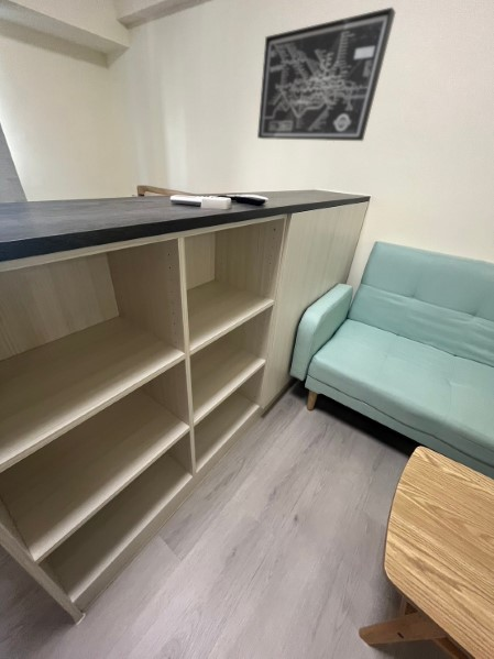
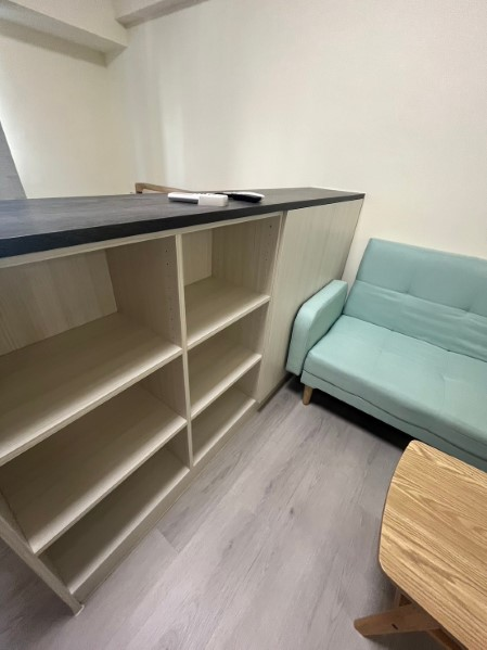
- wall art [256,7,396,142]
